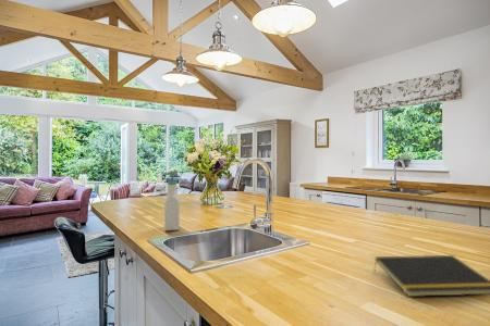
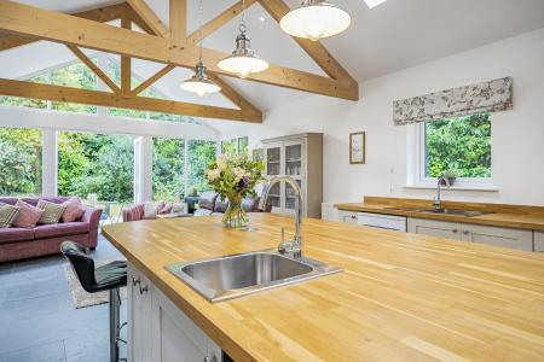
- notepad [372,254,490,298]
- soap bottle [161,170,181,231]
